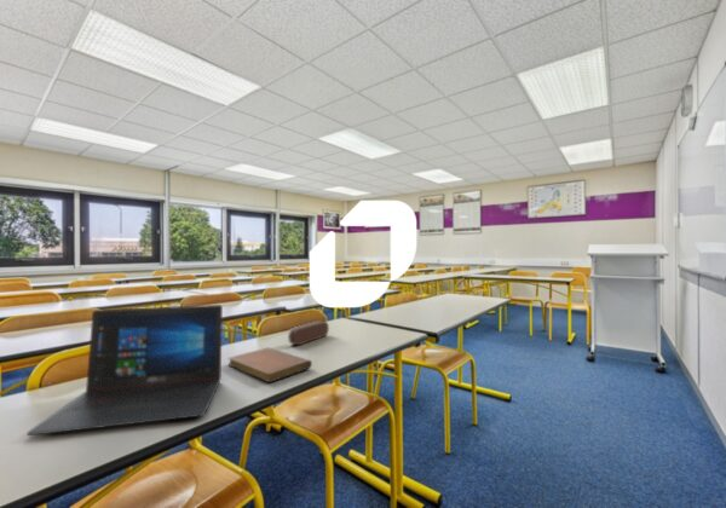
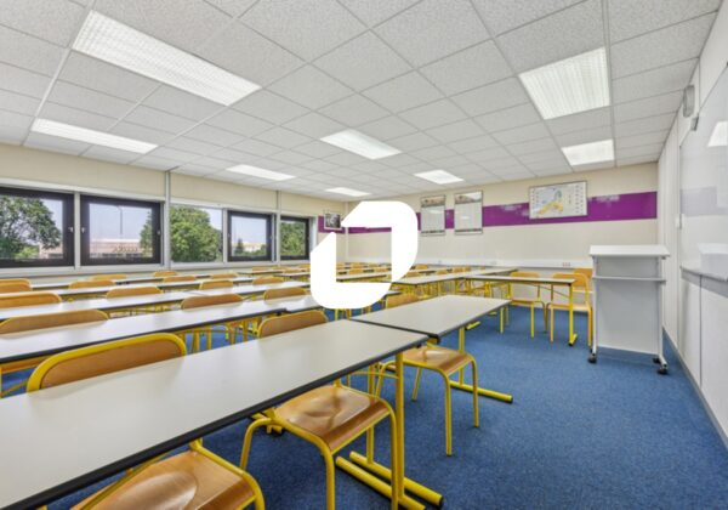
- notebook [227,347,313,383]
- laptop [25,304,224,437]
- pencil case [287,319,330,346]
